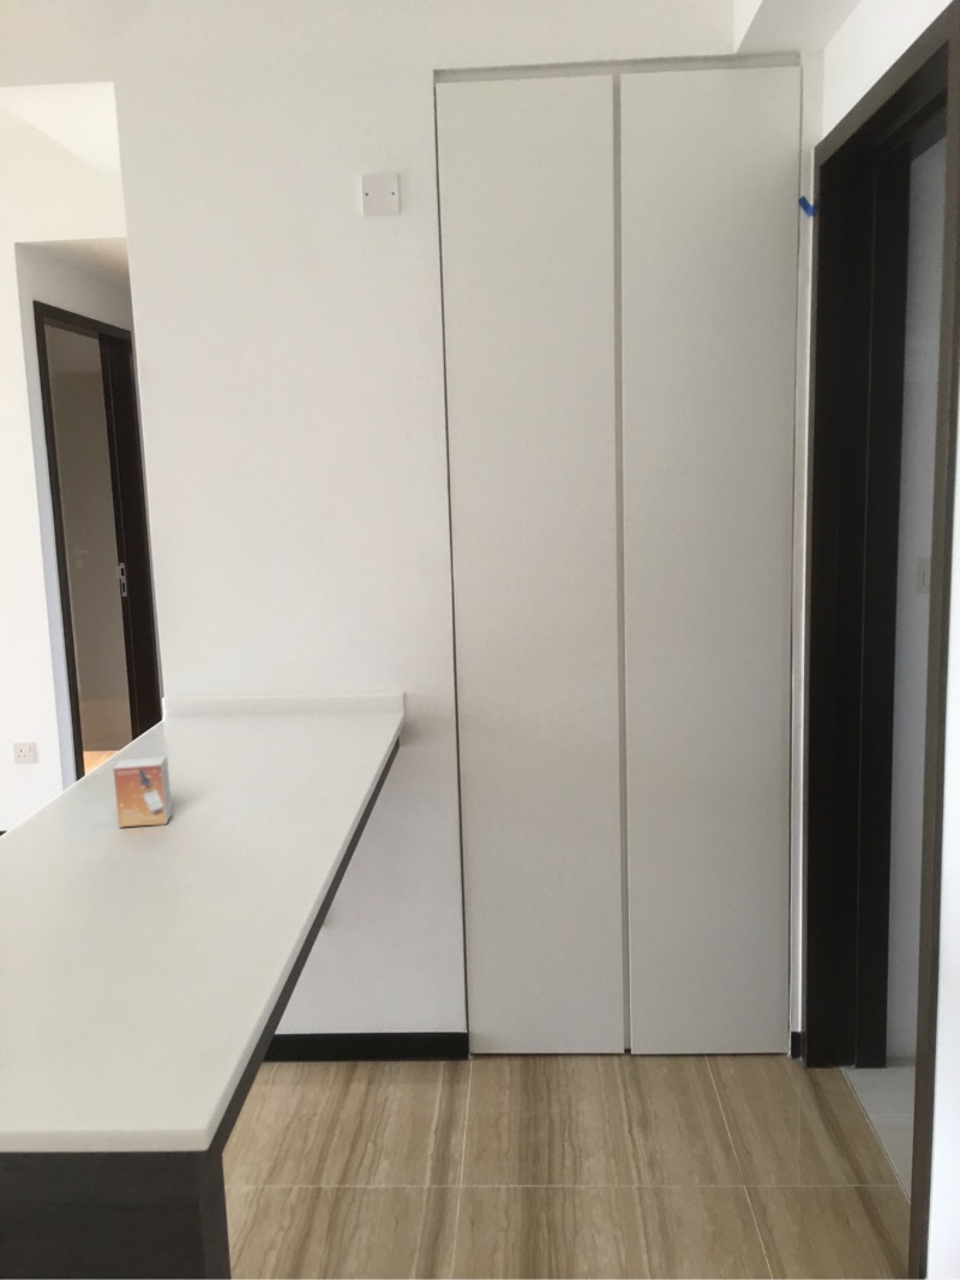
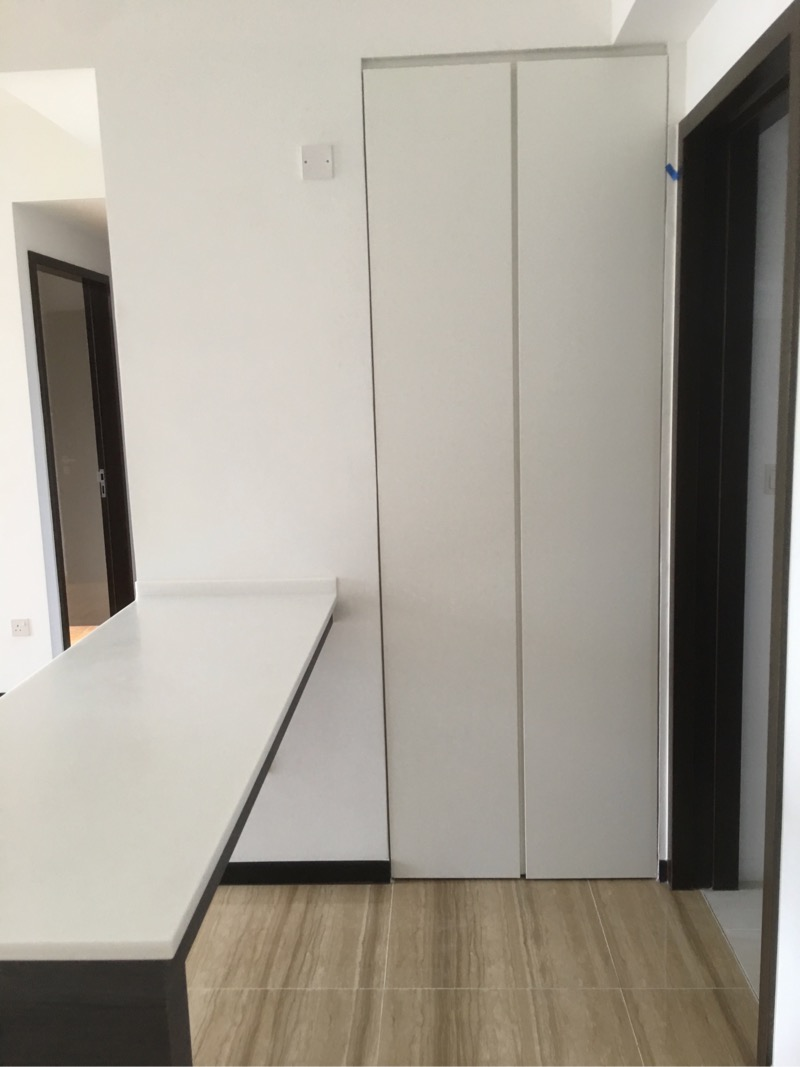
- small box [112,755,173,829]
